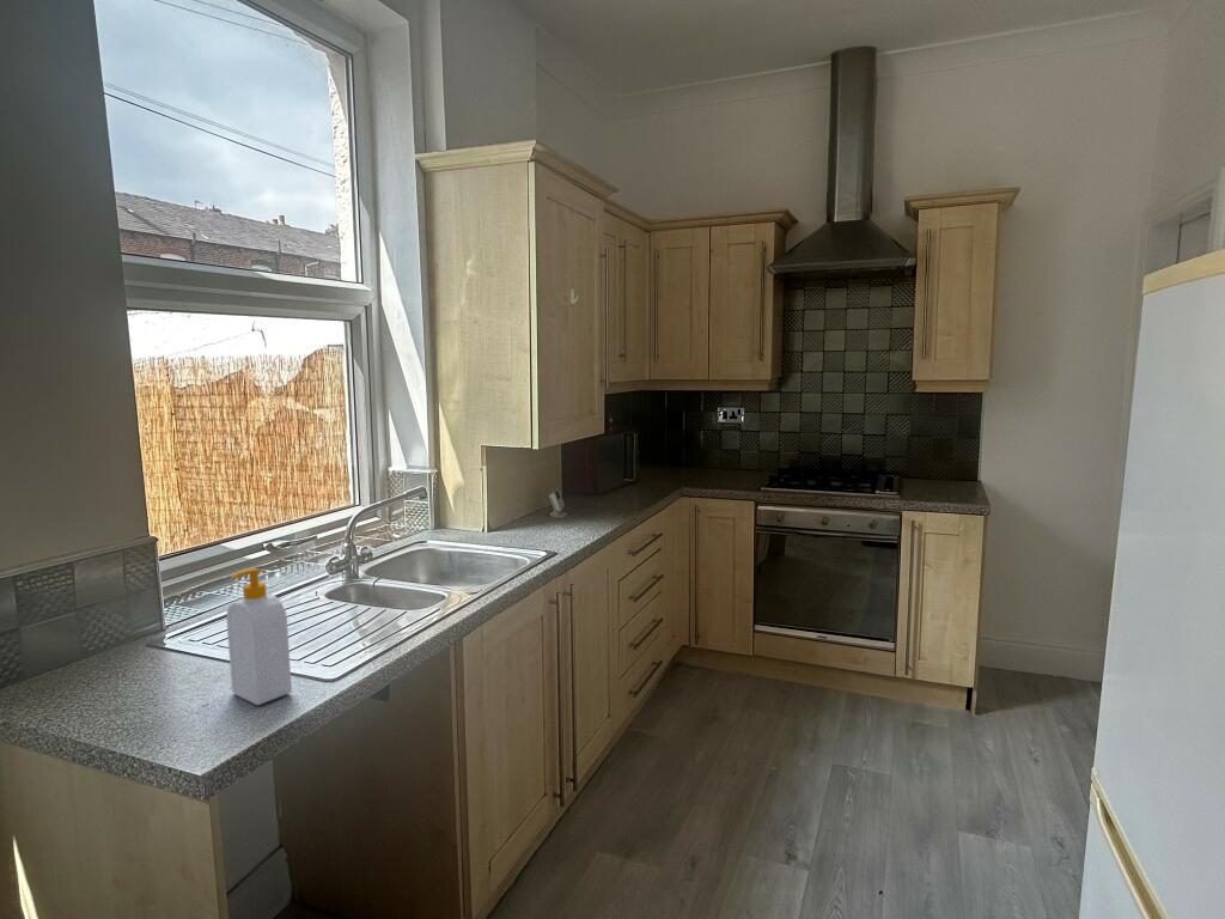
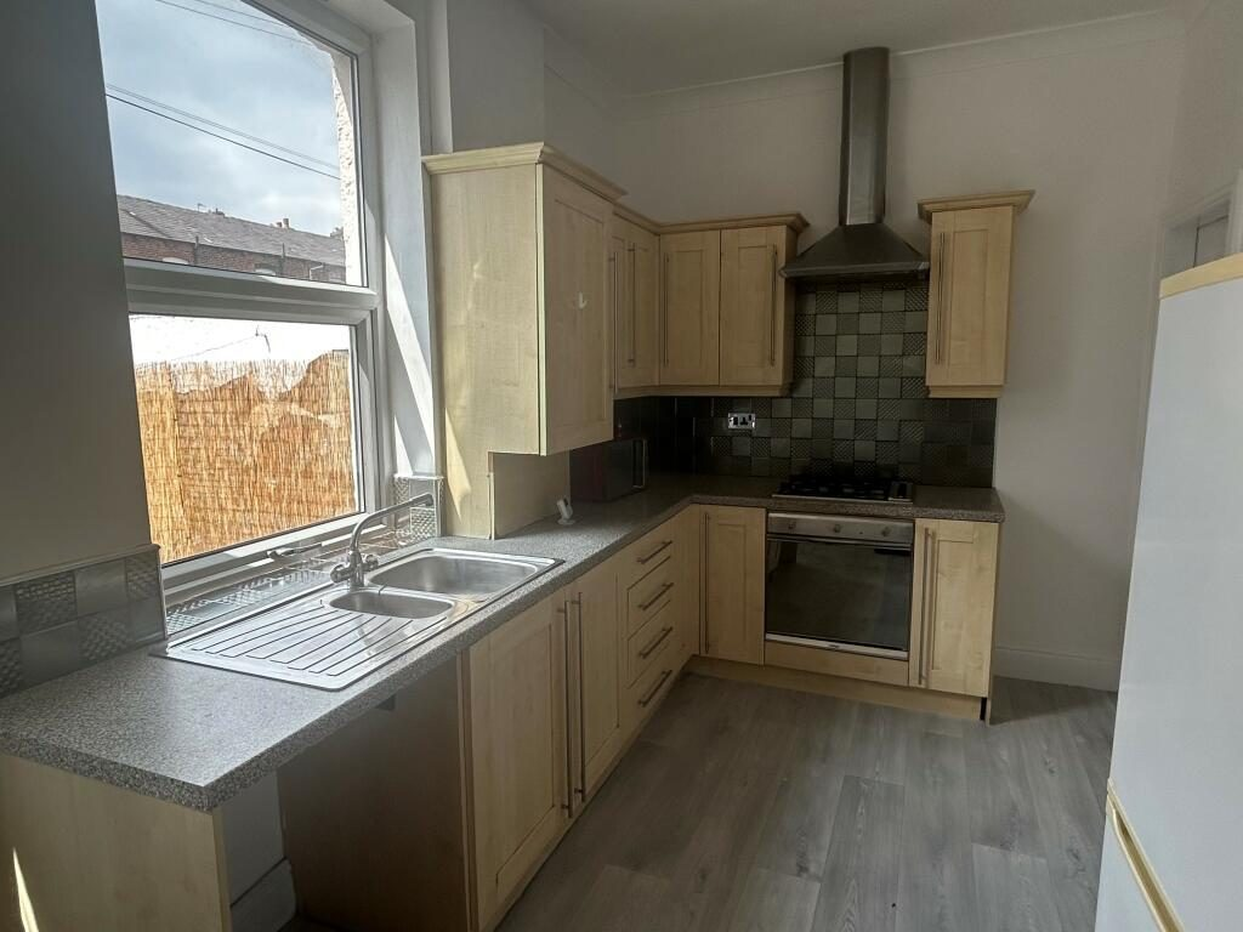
- soap bottle [225,567,293,706]
